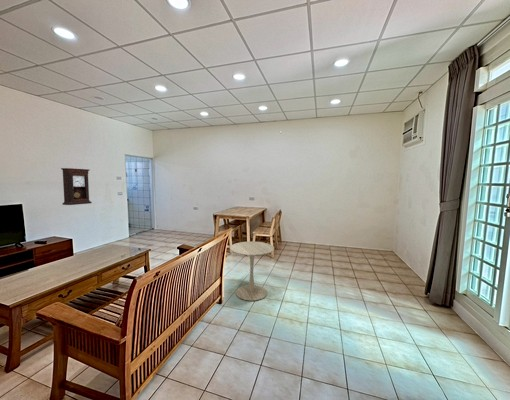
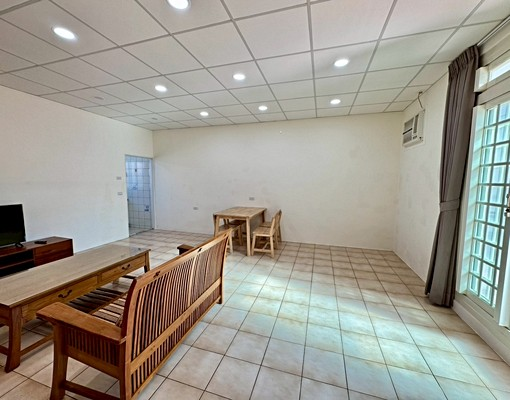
- pendulum clock [60,167,93,206]
- side table [229,241,275,302]
